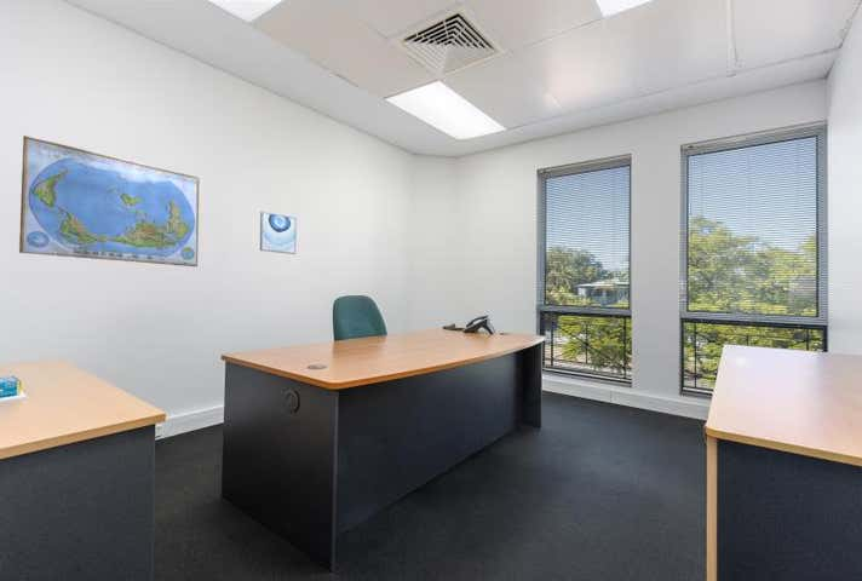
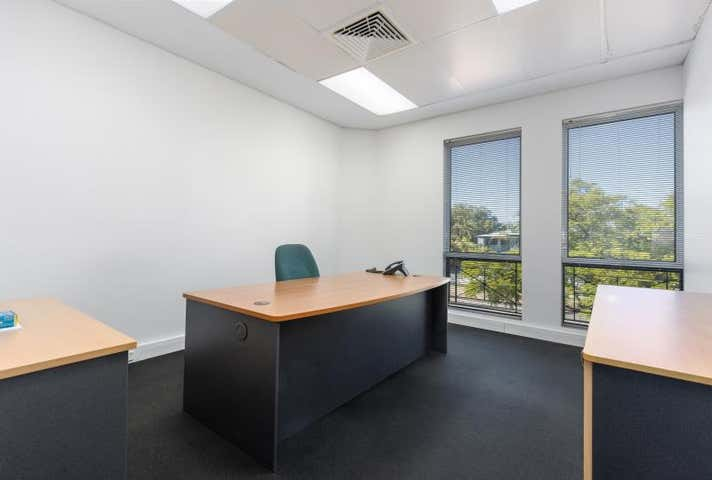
- wall art [259,211,298,255]
- world map [18,134,201,268]
